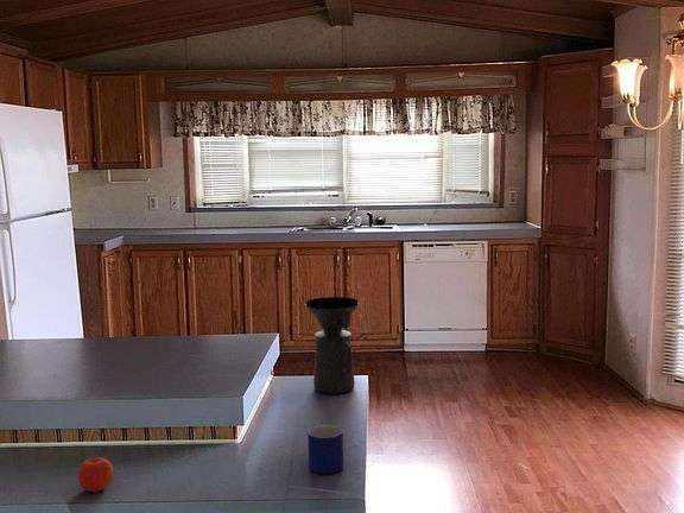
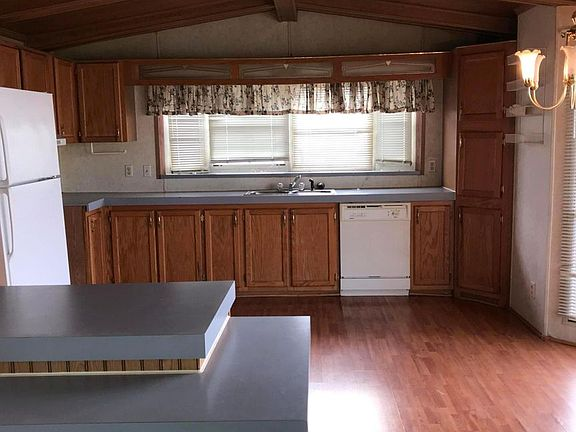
- apple [77,456,114,494]
- coffee maker [304,296,360,395]
- mug [306,424,344,475]
